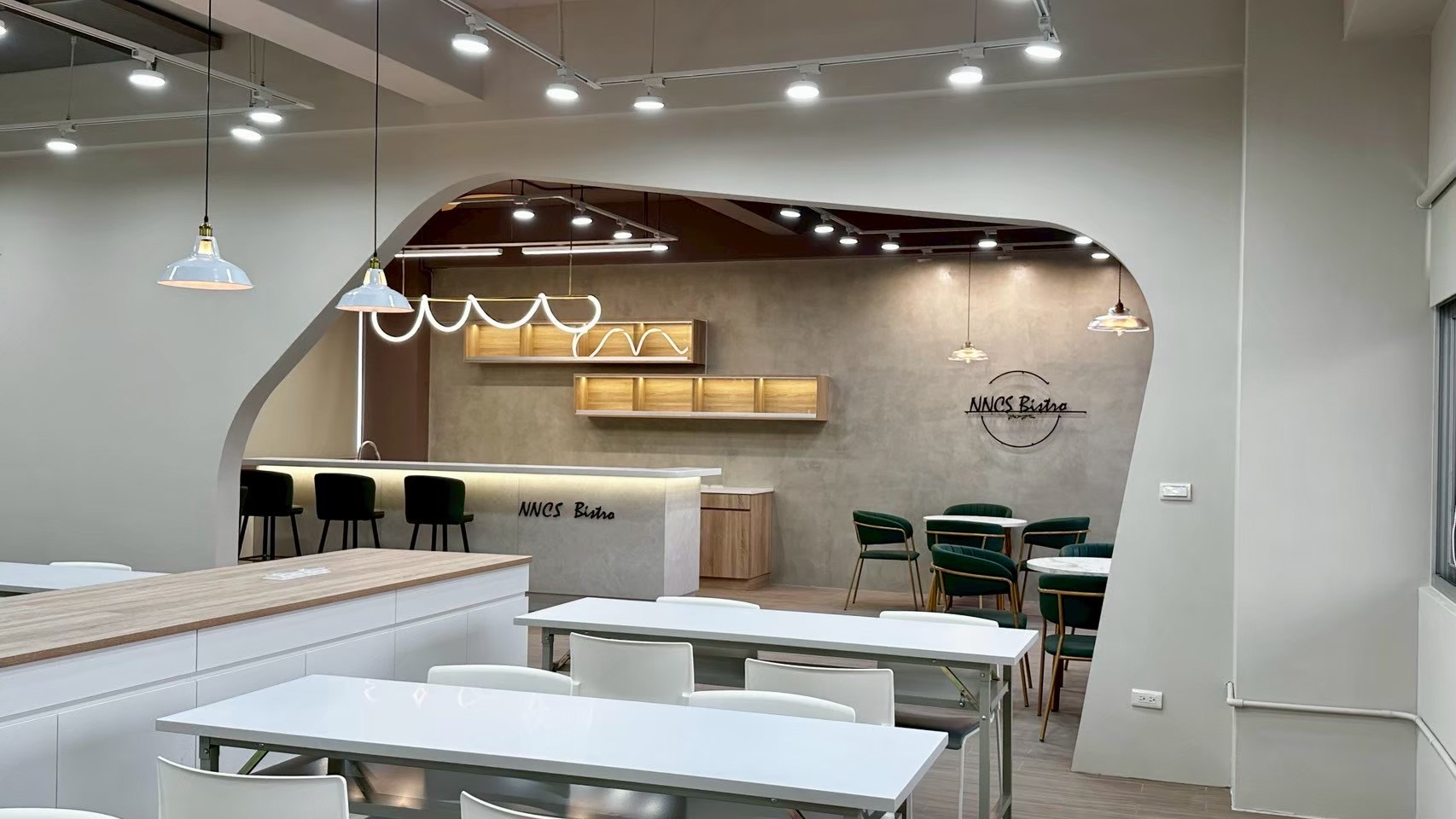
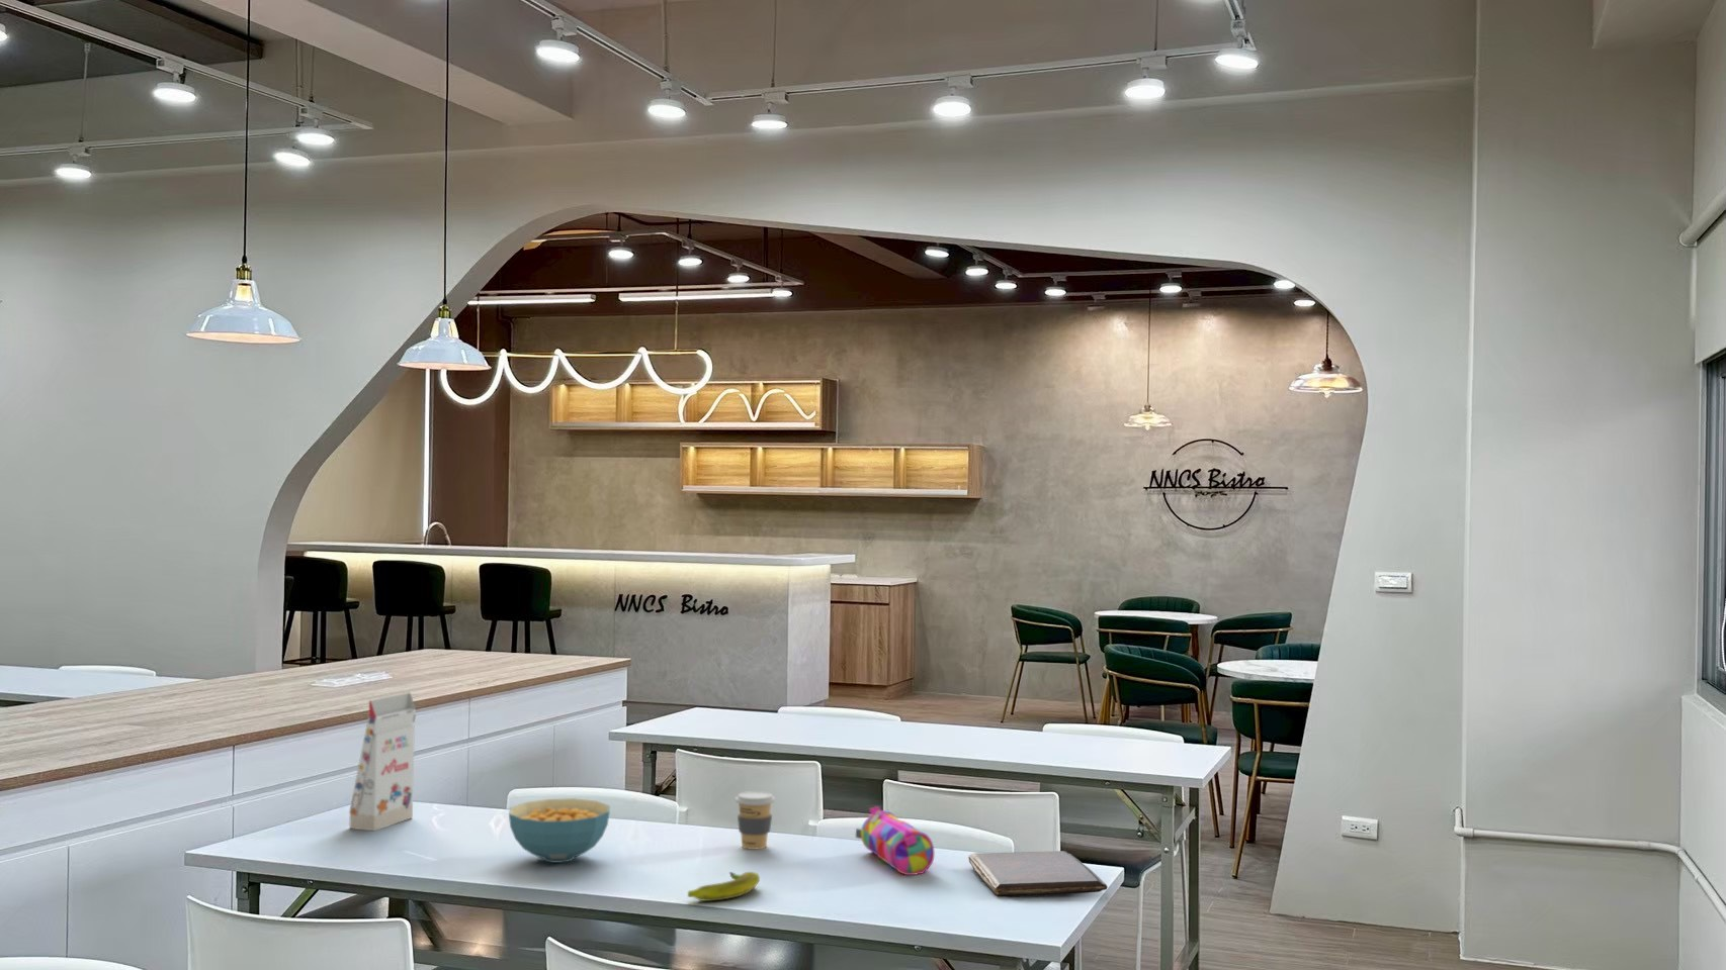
+ gift box [349,692,417,831]
+ book [967,849,1108,898]
+ coffee cup [735,790,776,850]
+ pencil case [855,805,935,876]
+ cereal bowl [507,797,611,863]
+ banana [686,871,761,902]
